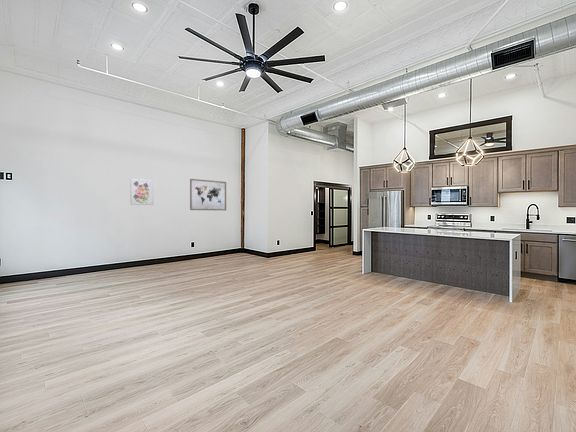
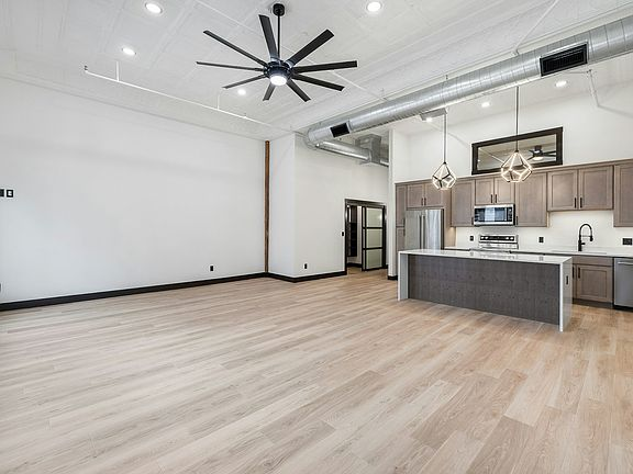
- wall art [130,178,154,206]
- wall art [189,178,227,211]
